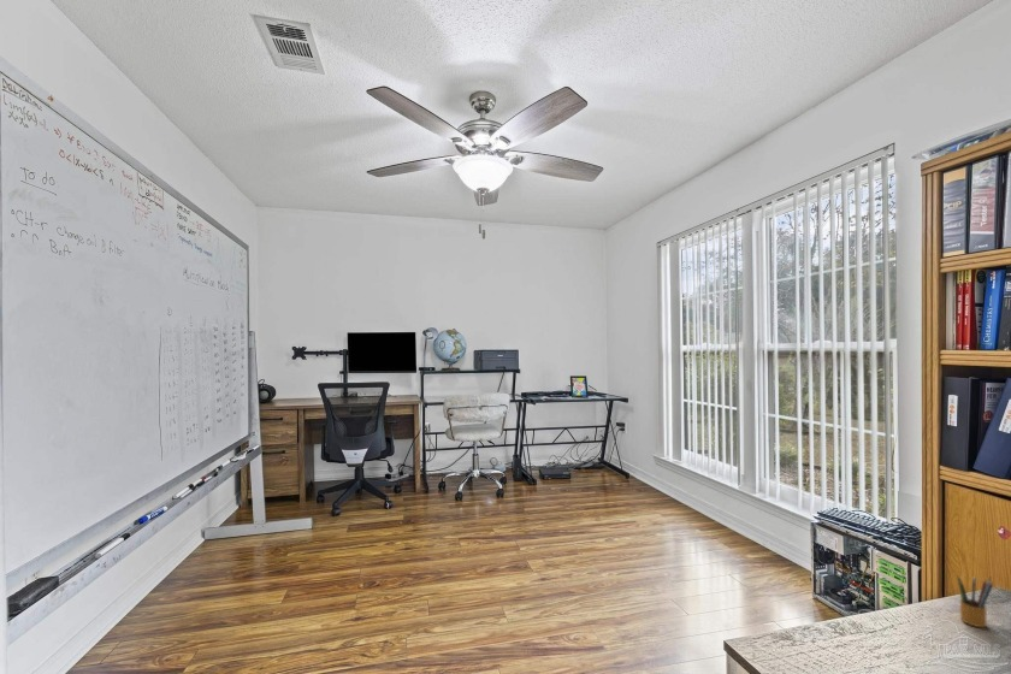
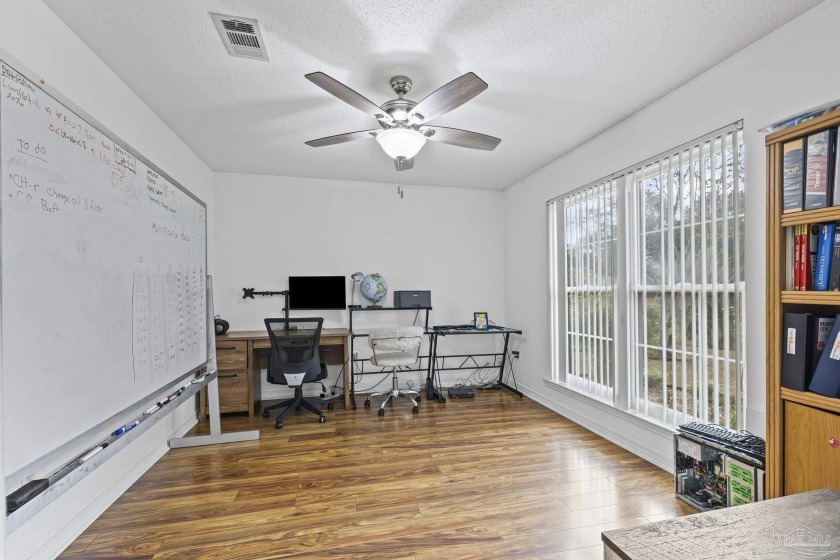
- pencil box [956,575,994,628]
